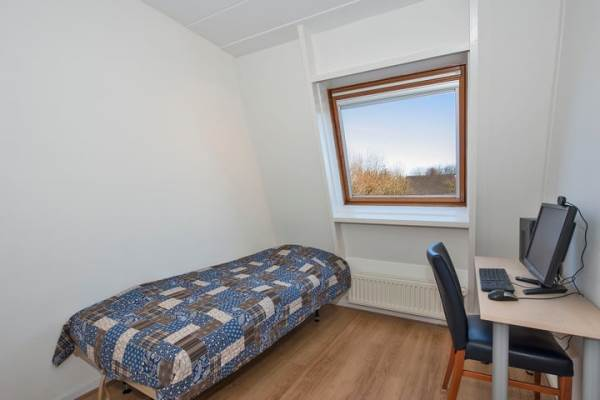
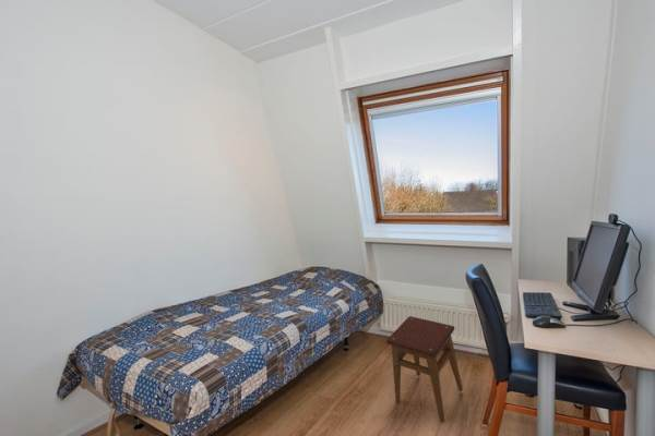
+ stool [385,315,464,424]
